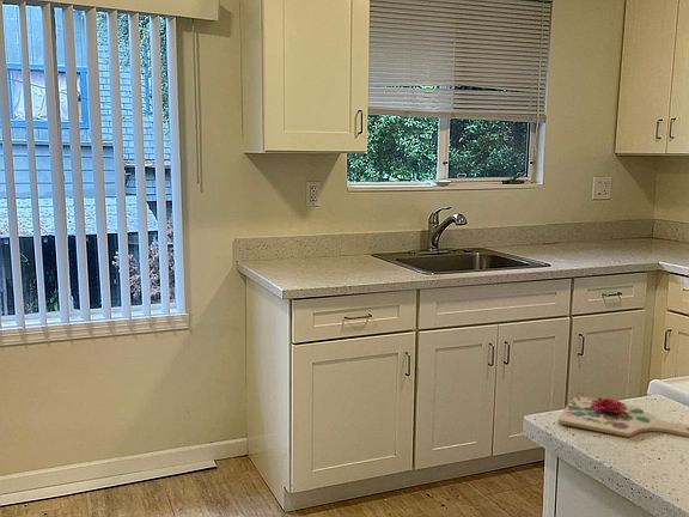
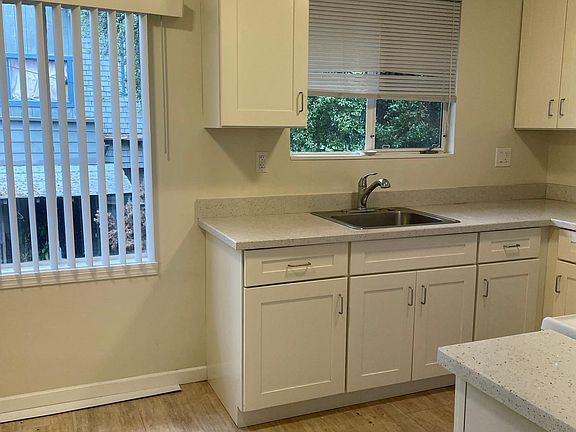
- cutting board [556,390,689,438]
